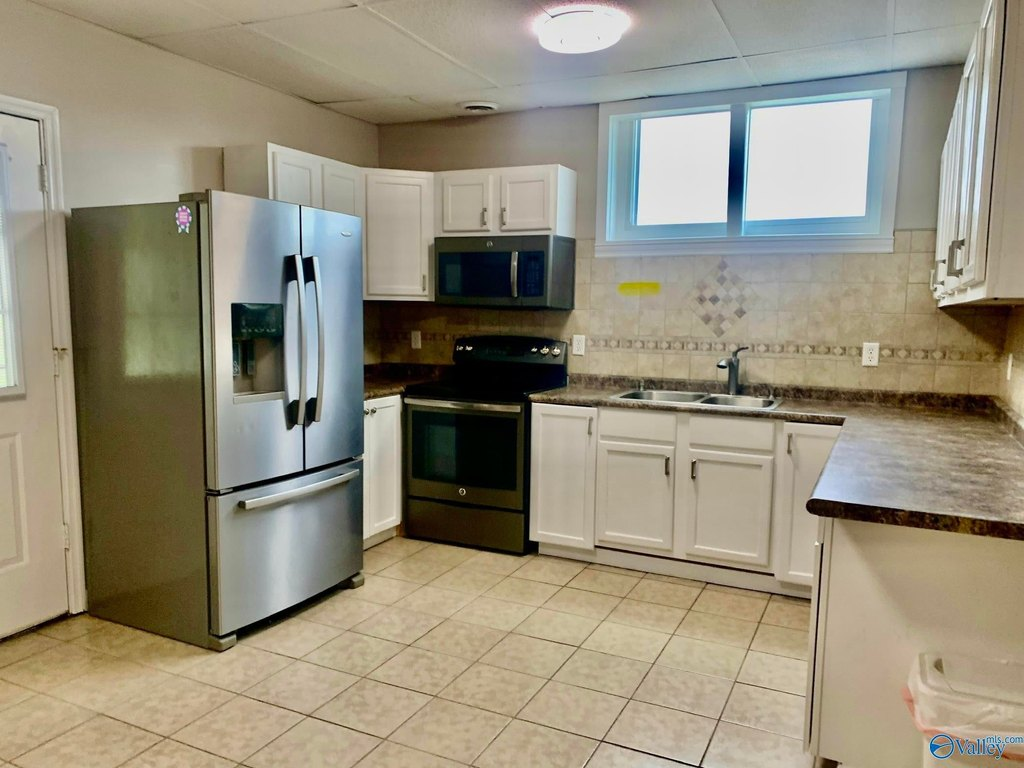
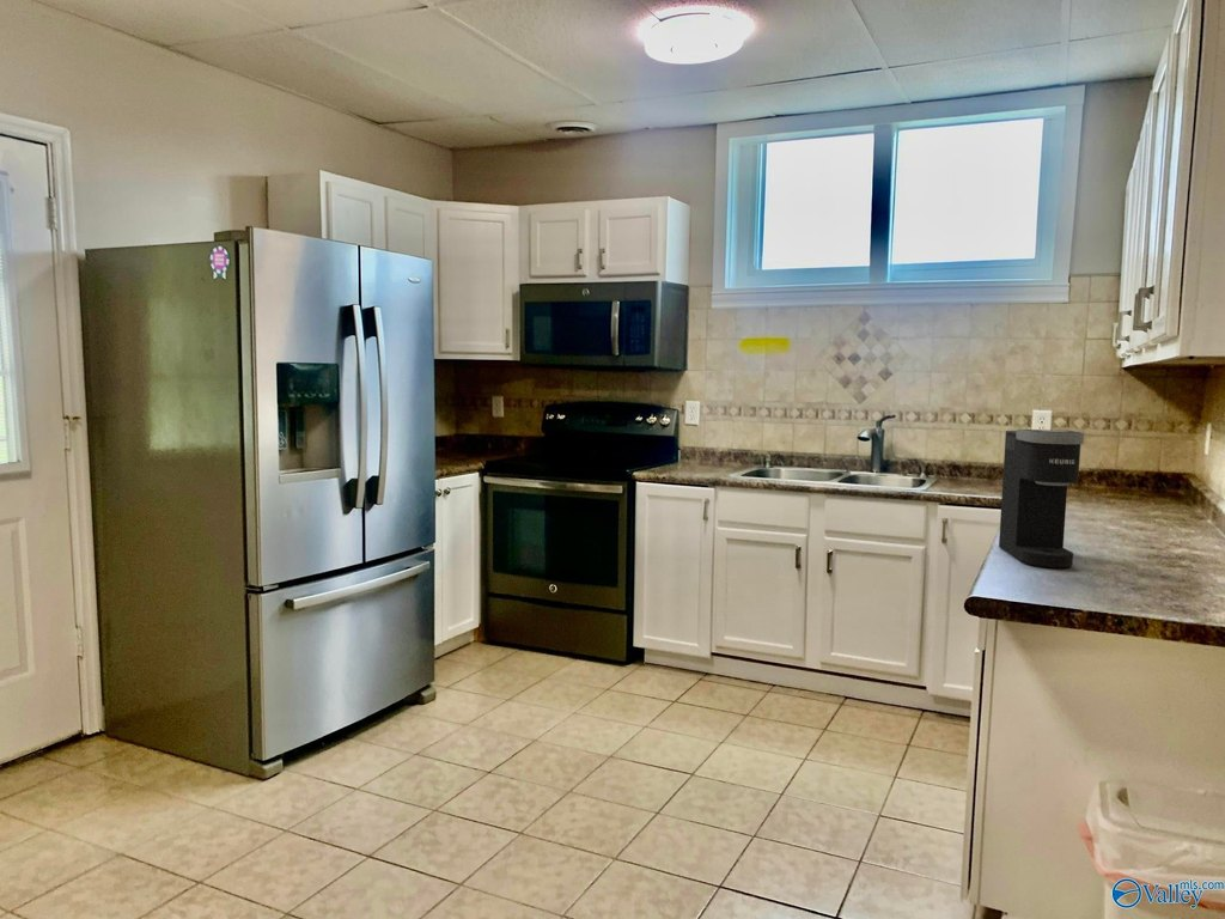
+ coffee maker [998,428,1085,570]
